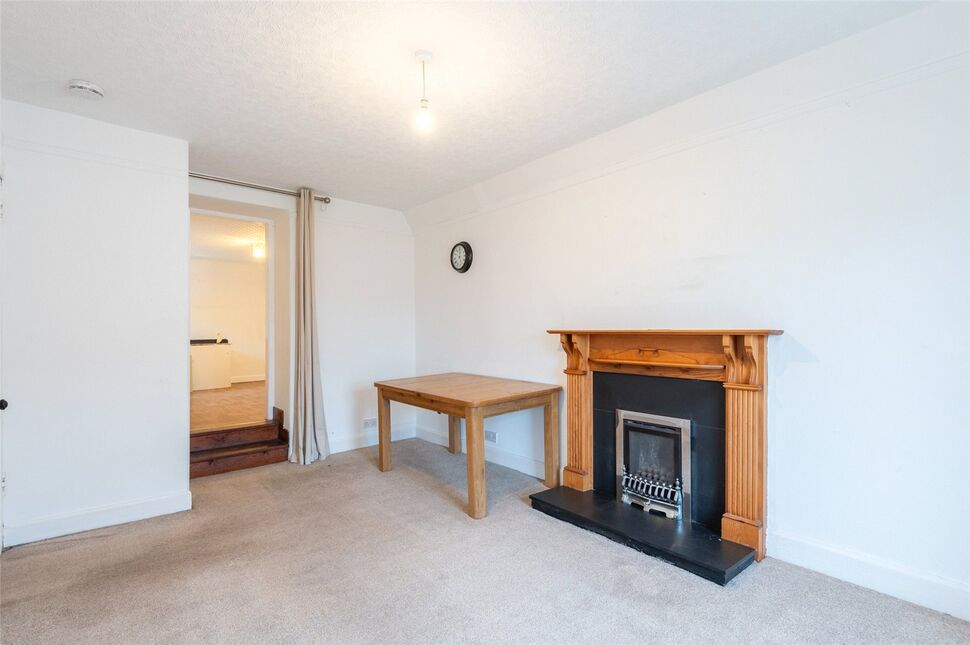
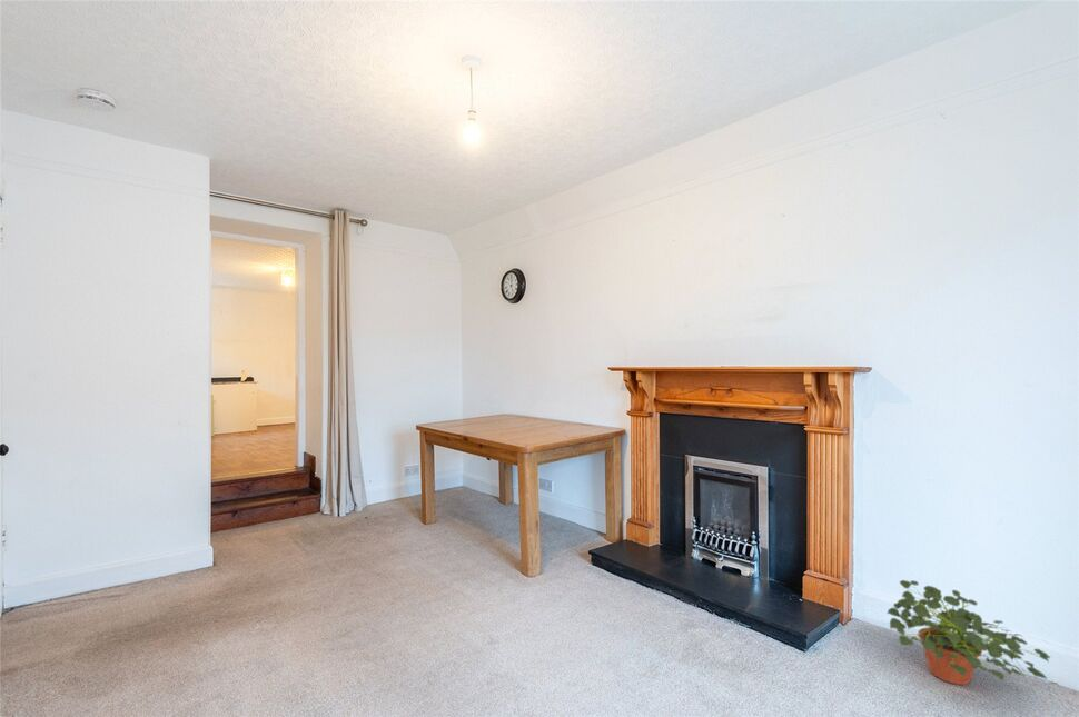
+ potted plant [885,579,1051,686]
